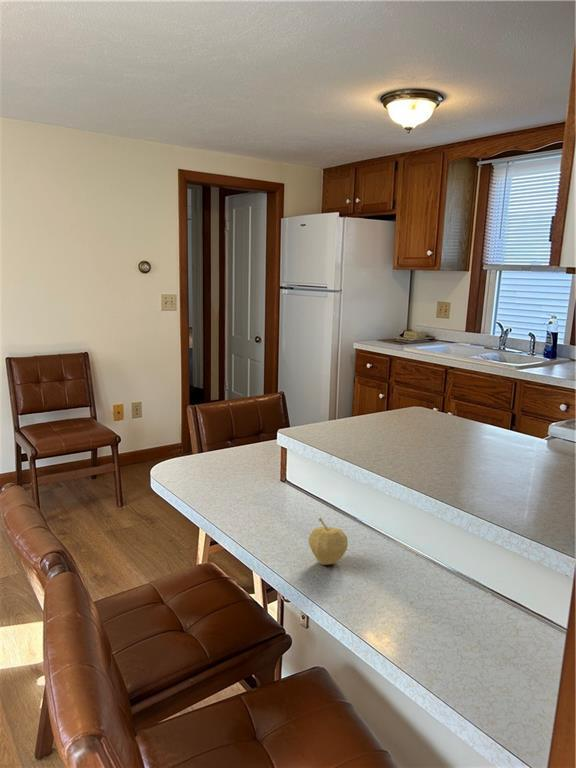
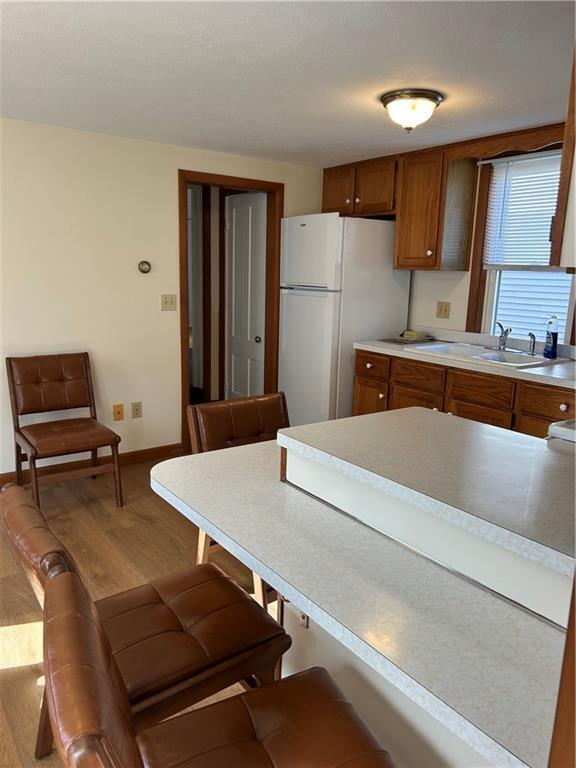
- fruit [308,517,348,566]
